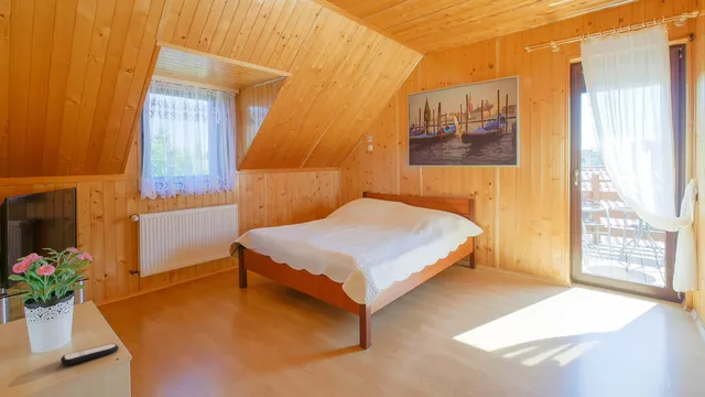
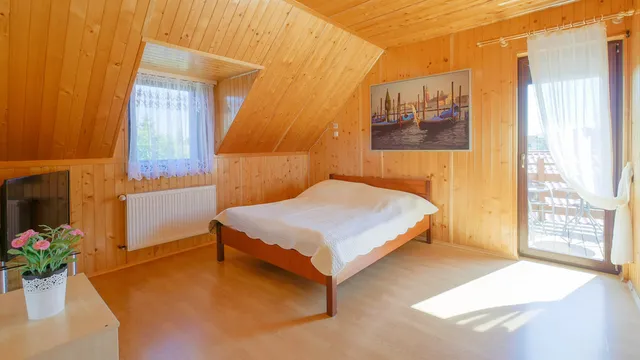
- remote control [59,343,120,366]
